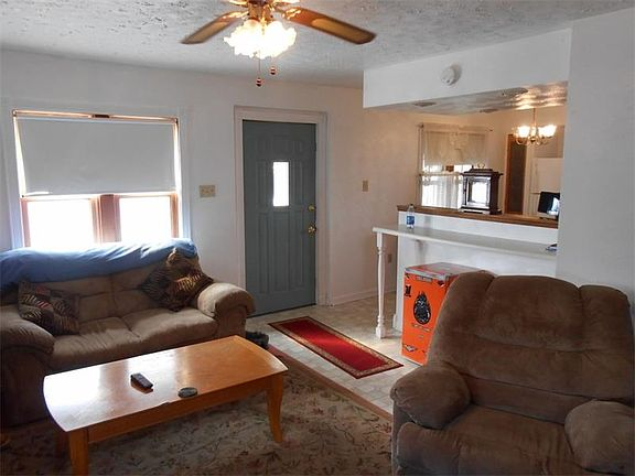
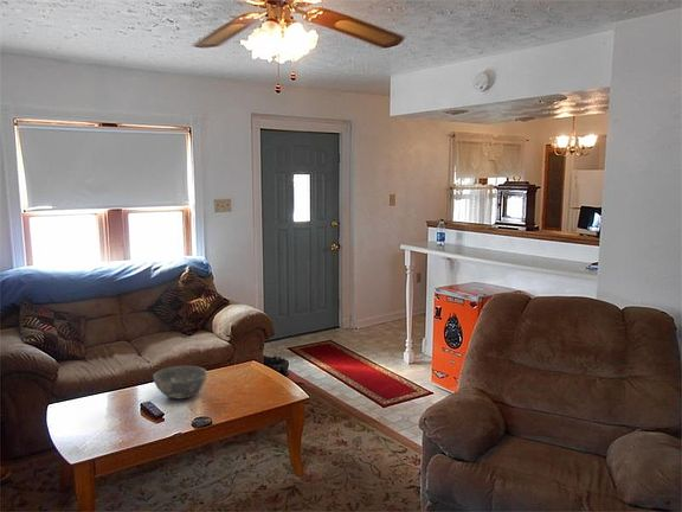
+ bowl [153,365,208,401]
